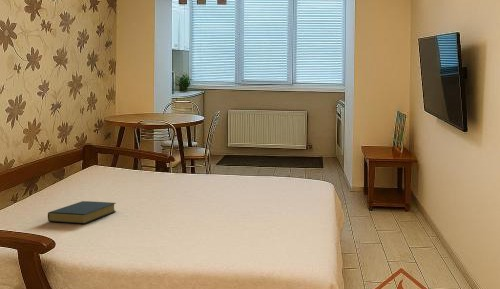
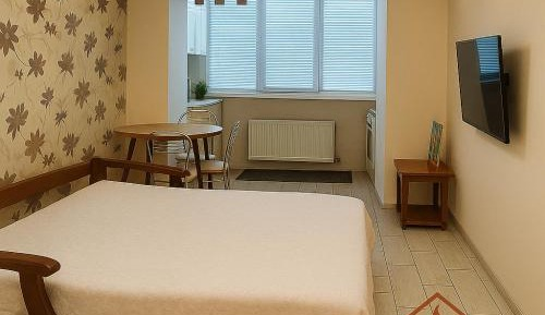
- hardback book [47,200,117,225]
